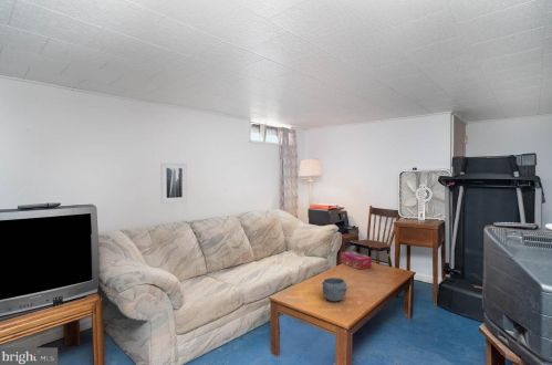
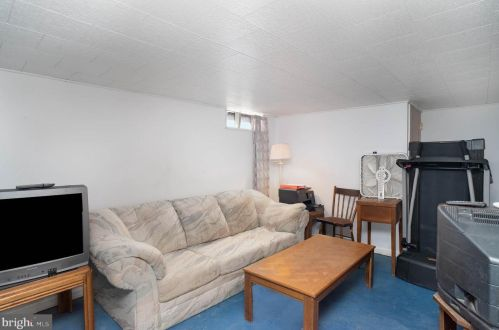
- tissue box [340,250,373,270]
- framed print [159,161,188,205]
- bowl [321,277,348,302]
